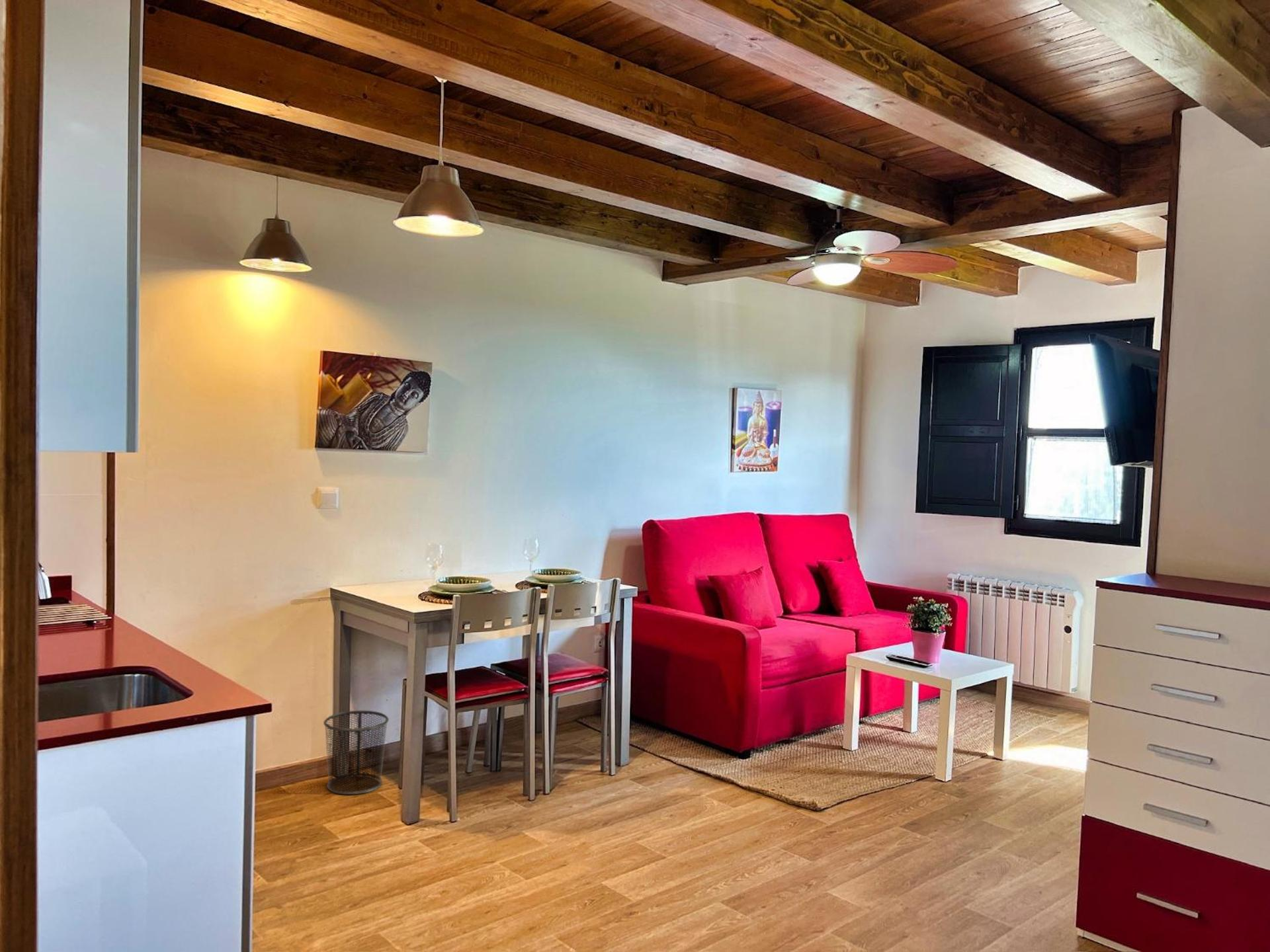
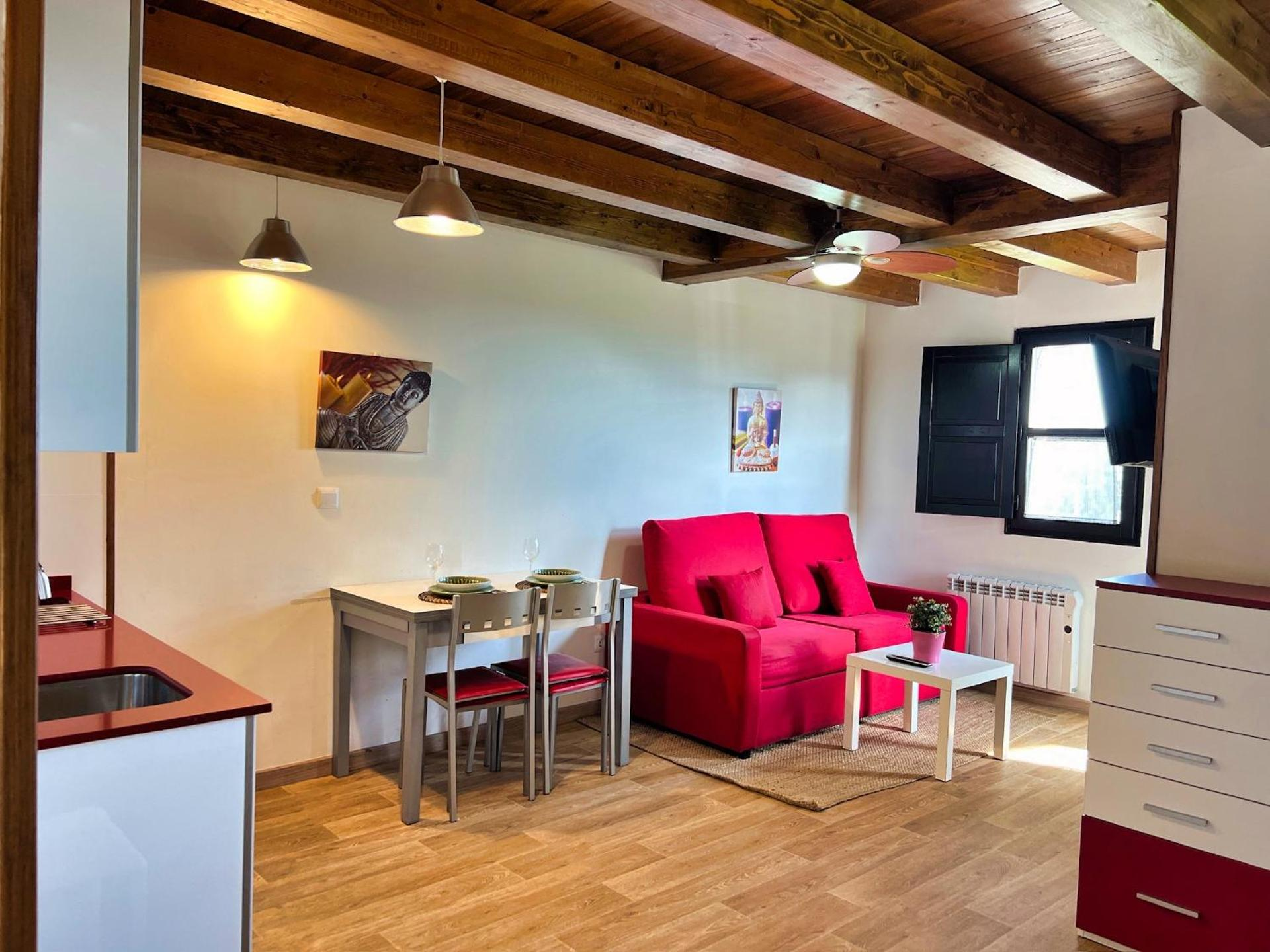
- waste bin [323,710,390,795]
